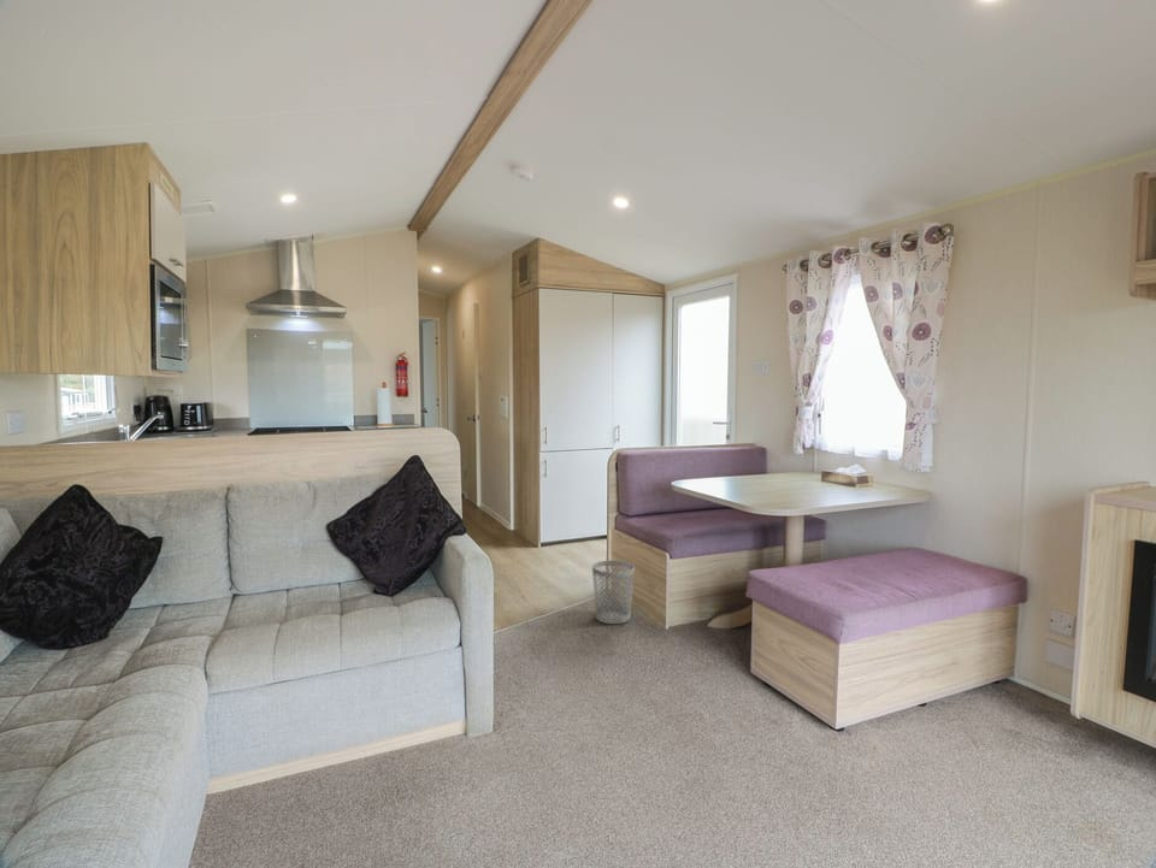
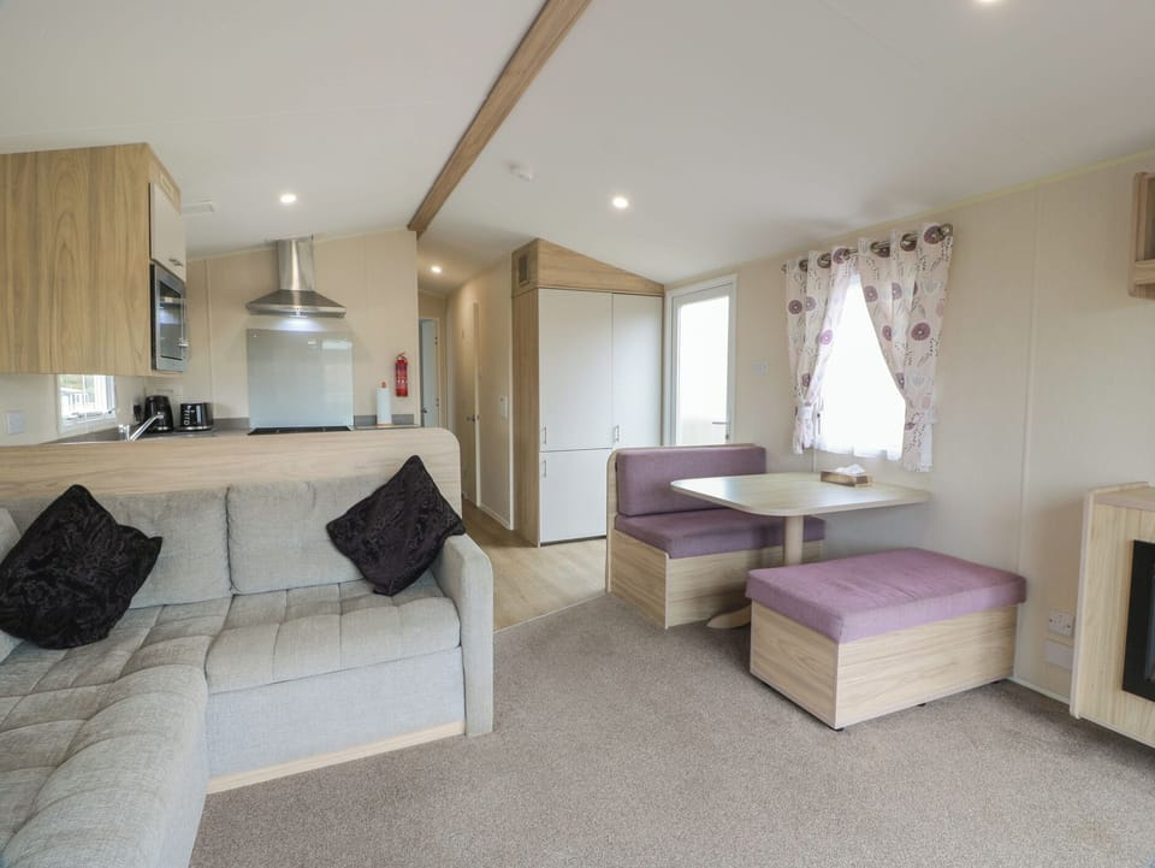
- wastebasket [591,560,636,625]
